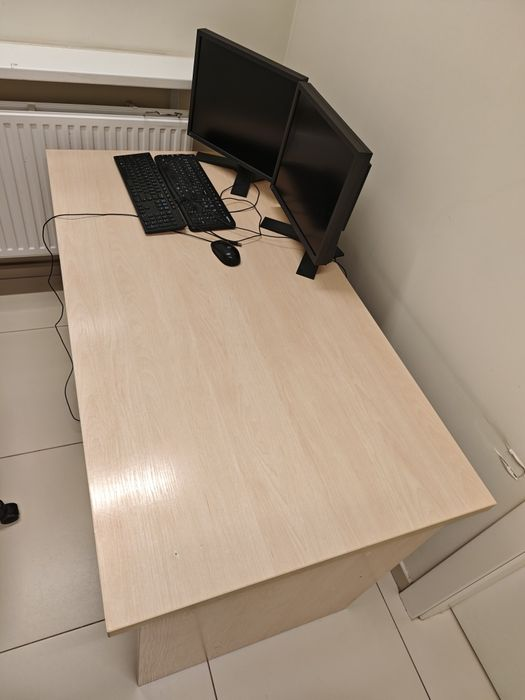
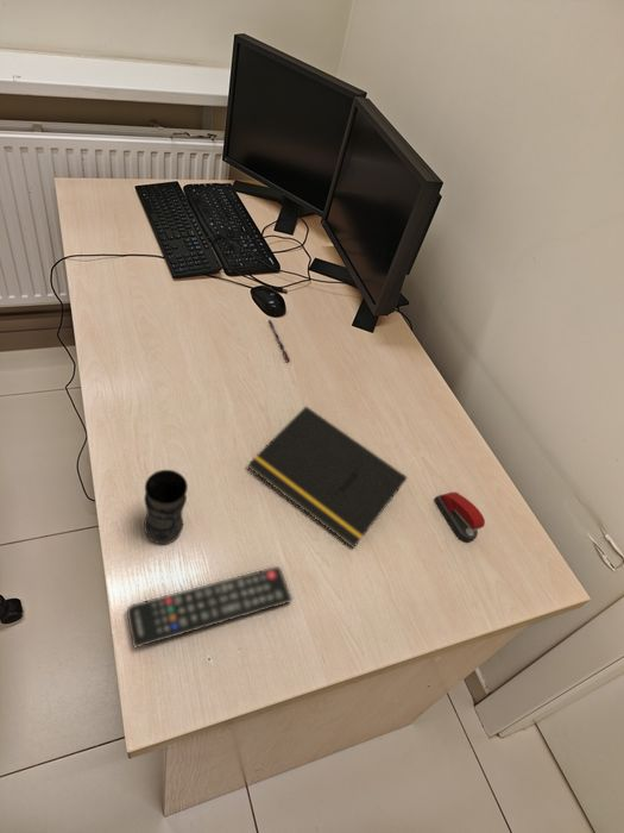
+ notepad [247,405,409,550]
+ jar [143,469,189,545]
+ stapler [433,491,486,543]
+ remote control [126,565,294,650]
+ pen [267,319,291,363]
